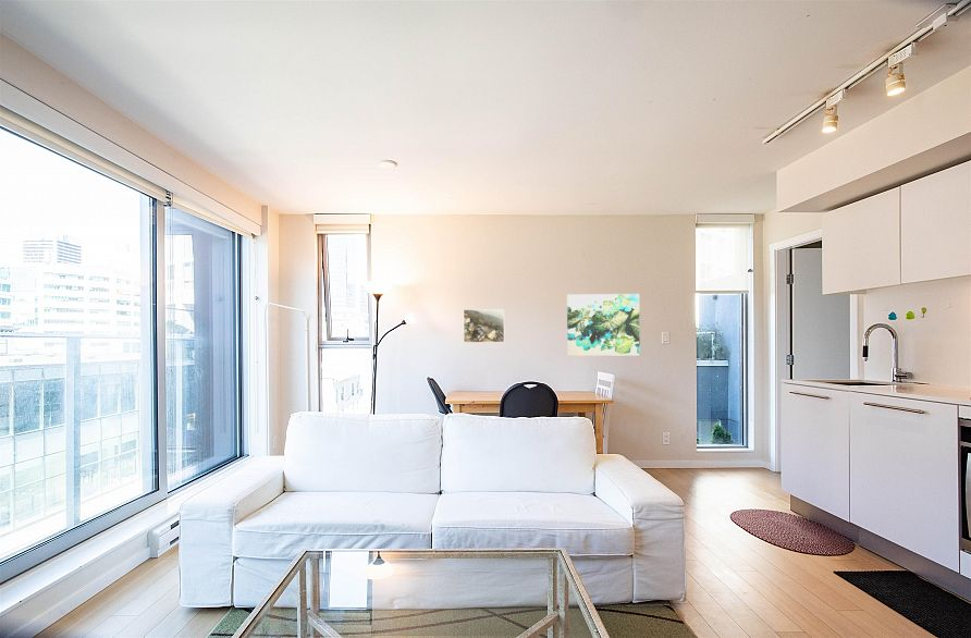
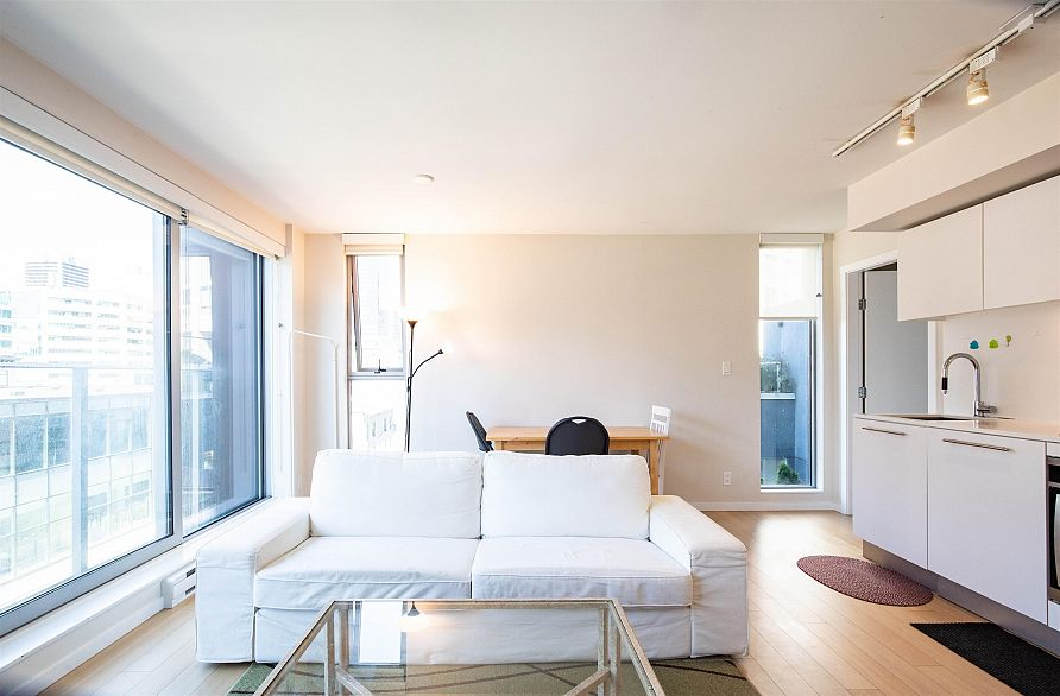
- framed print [463,308,505,344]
- wall art [566,293,641,357]
